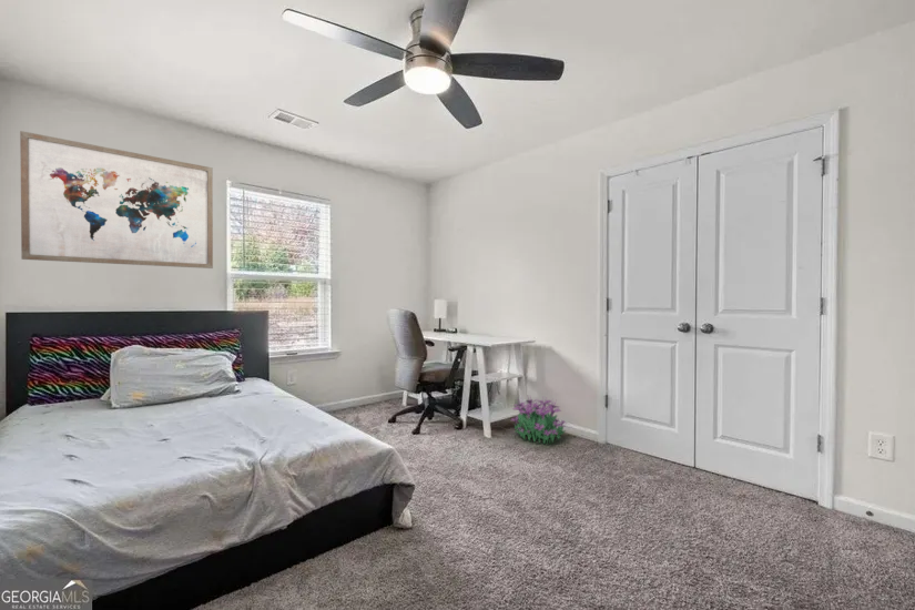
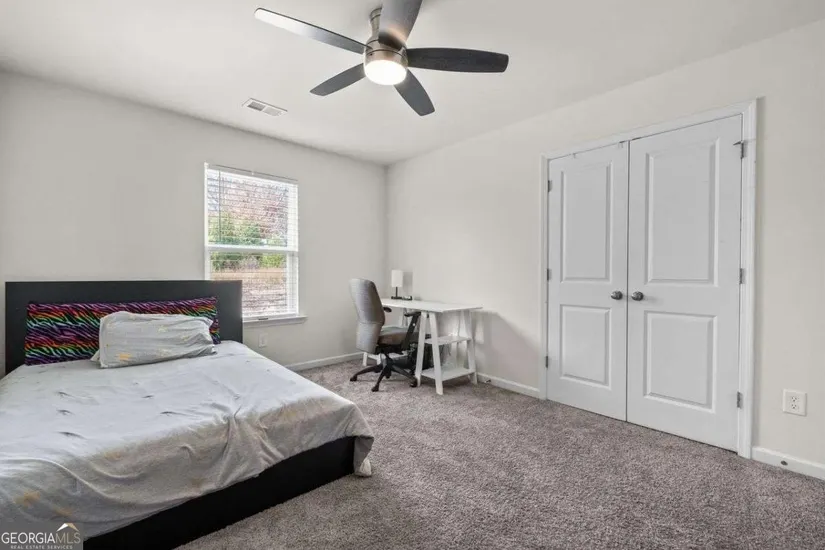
- decorative plant [510,396,567,446]
- wall art [19,130,214,270]
